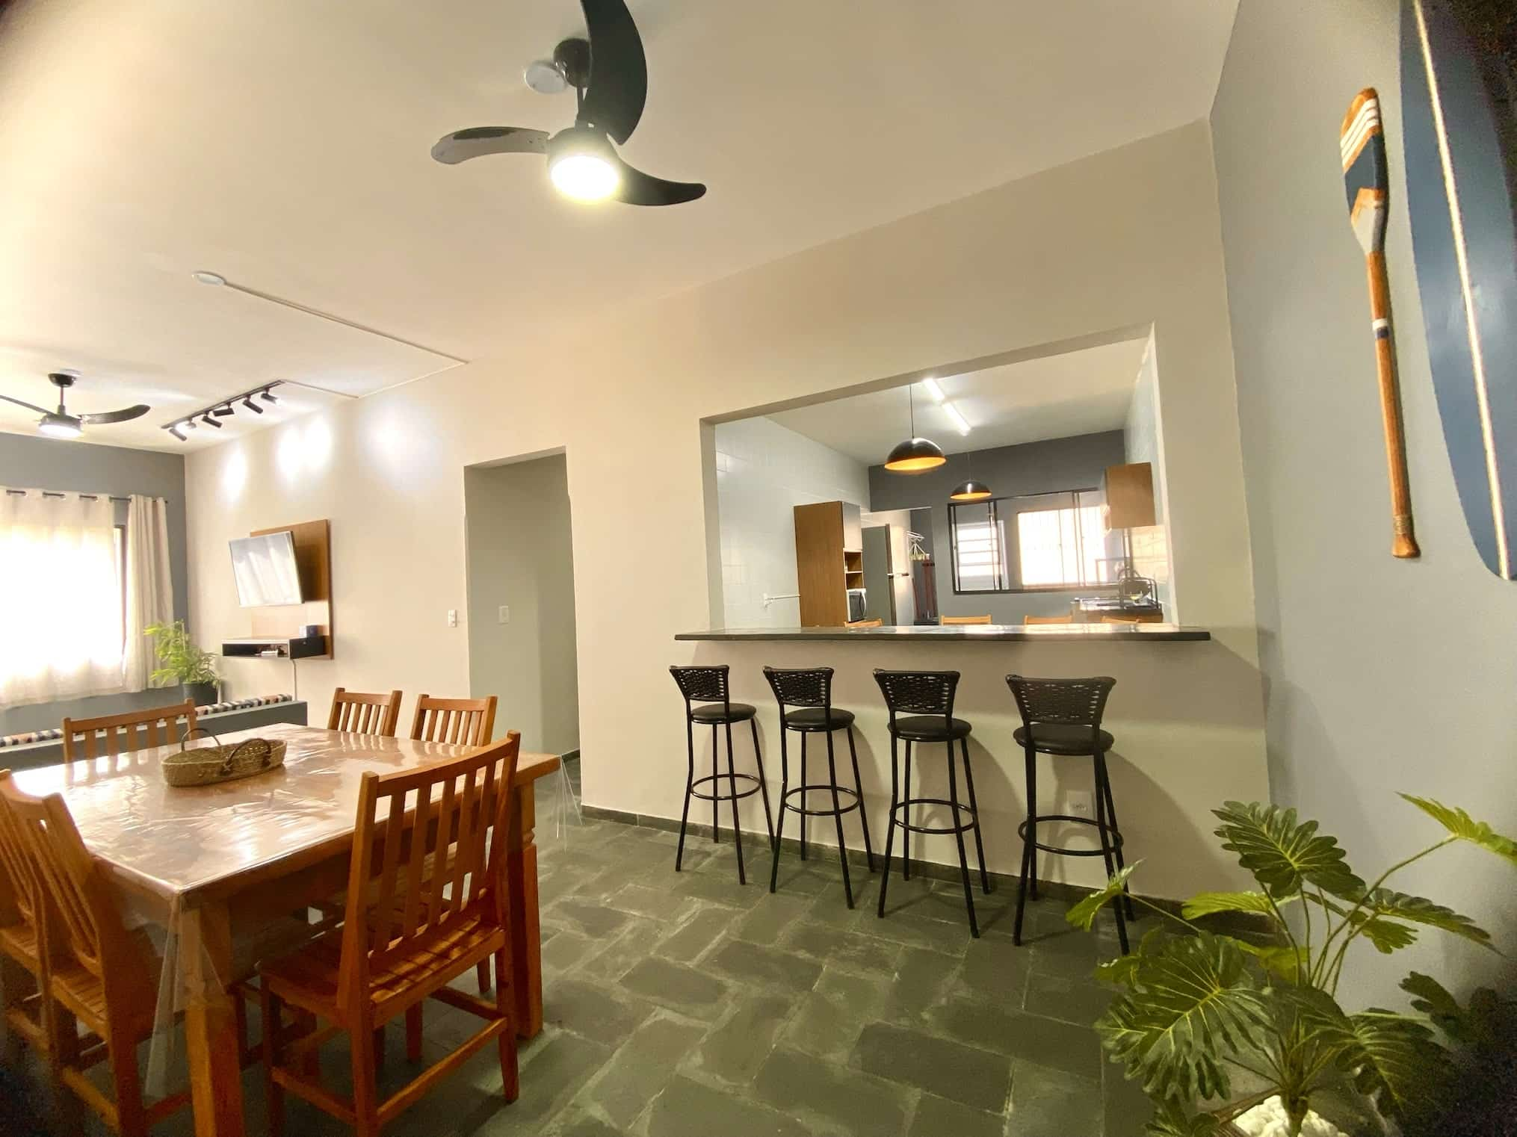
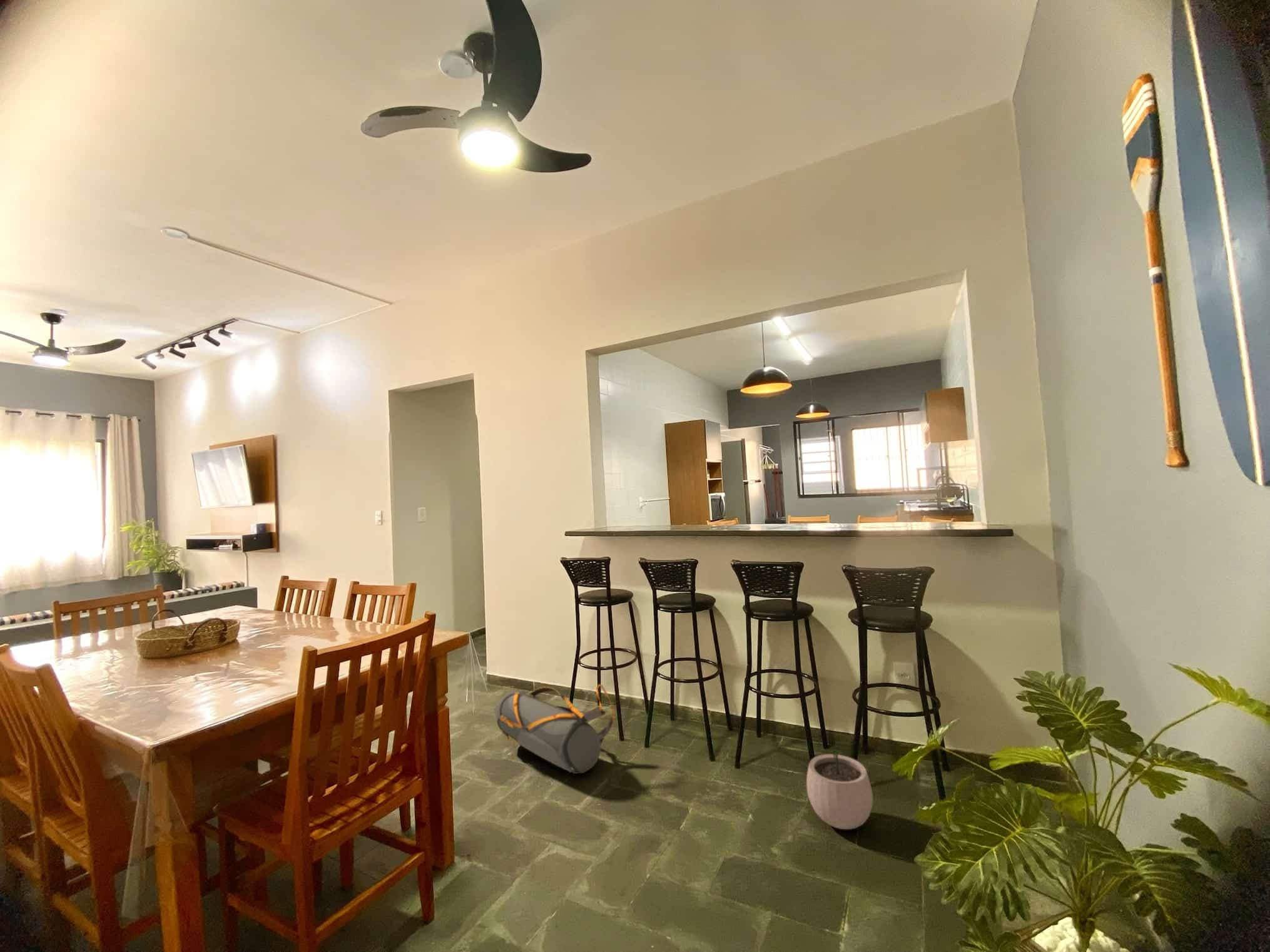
+ backpack [493,684,615,774]
+ plant pot [806,743,873,830]
